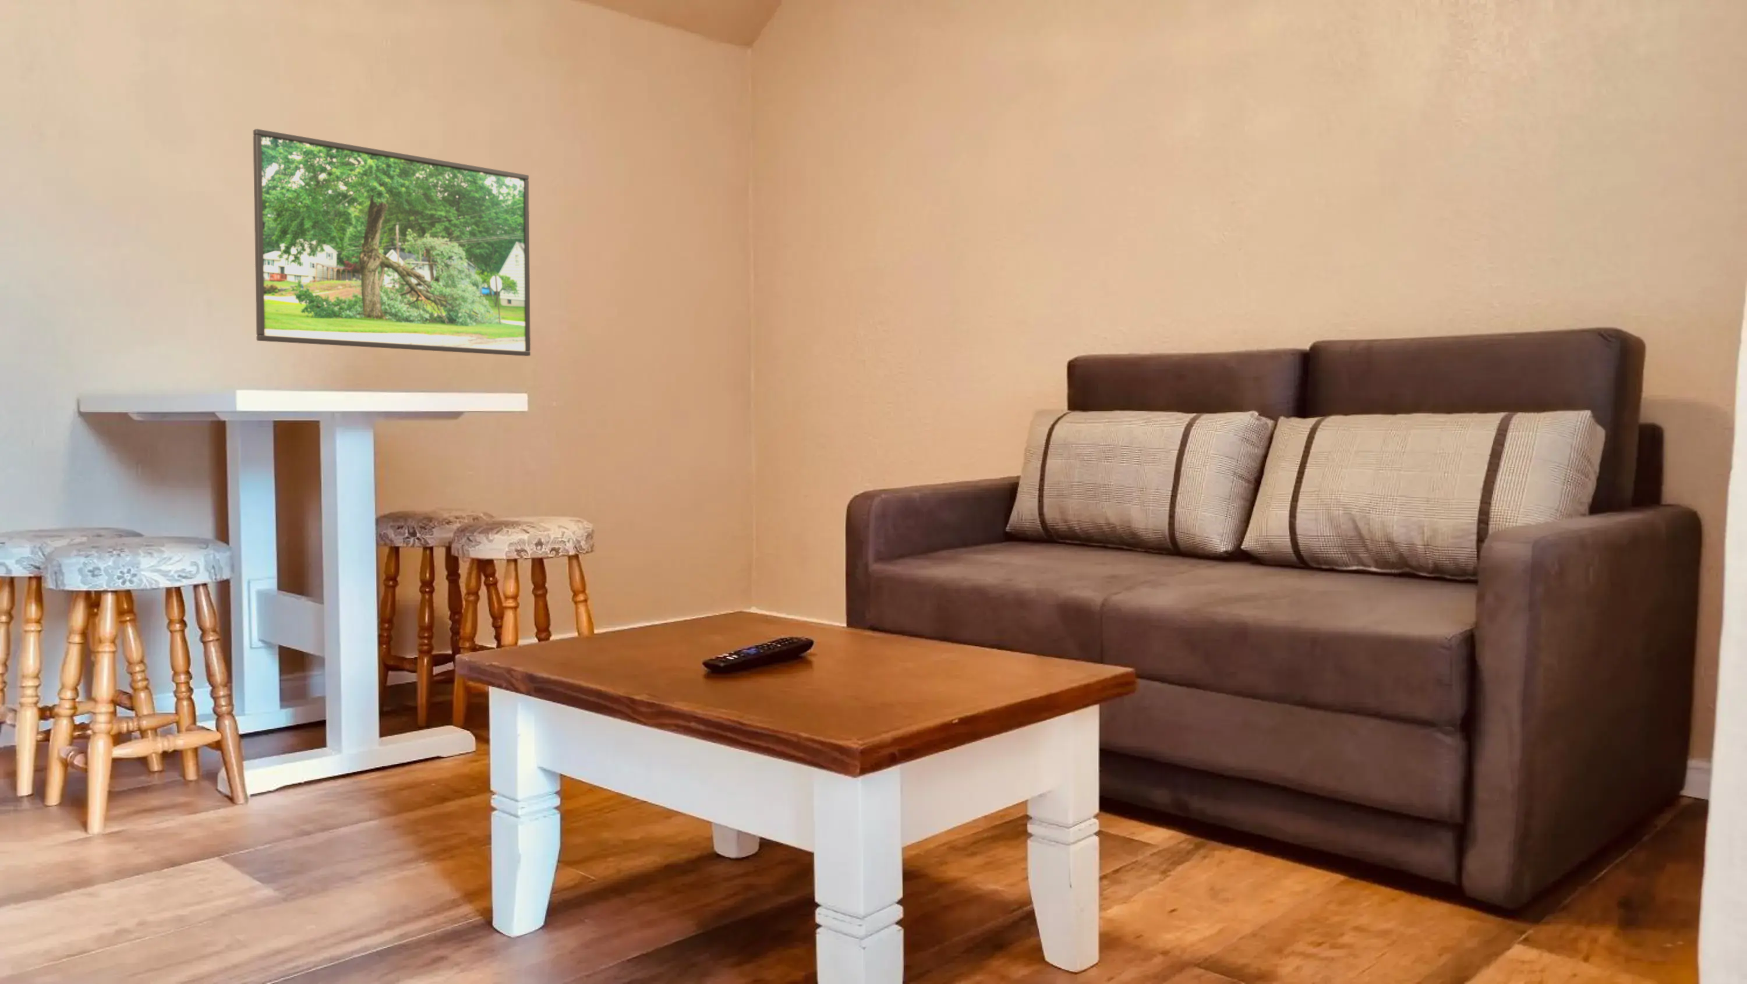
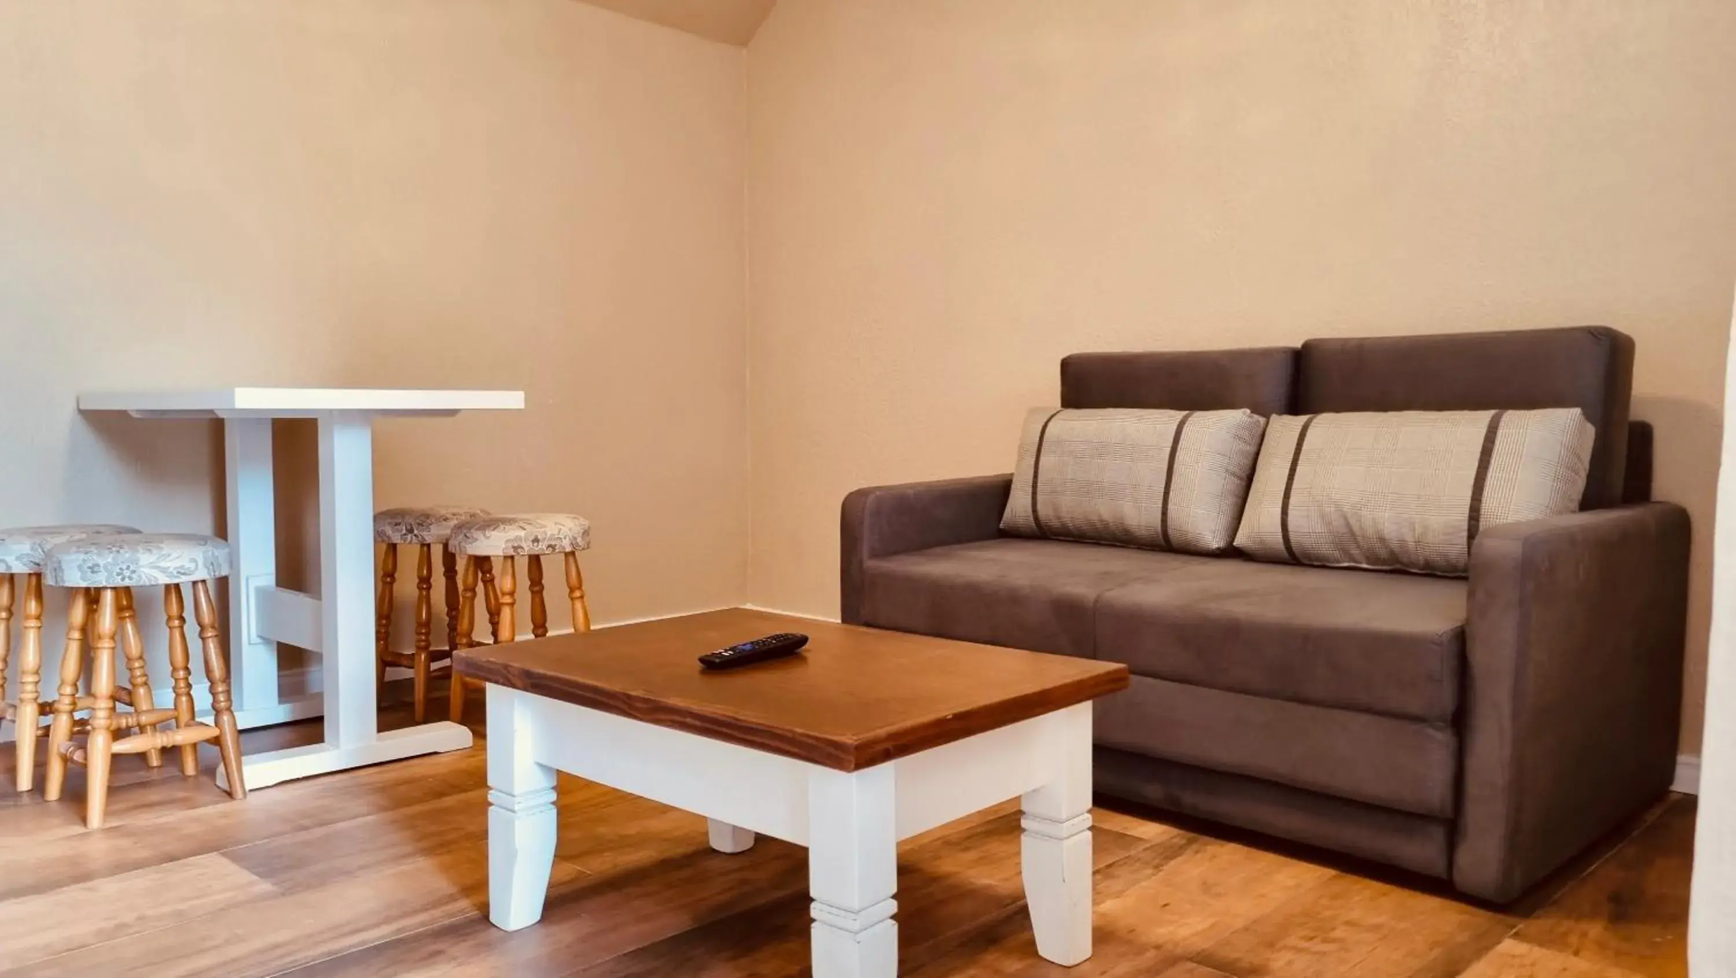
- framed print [253,128,532,356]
